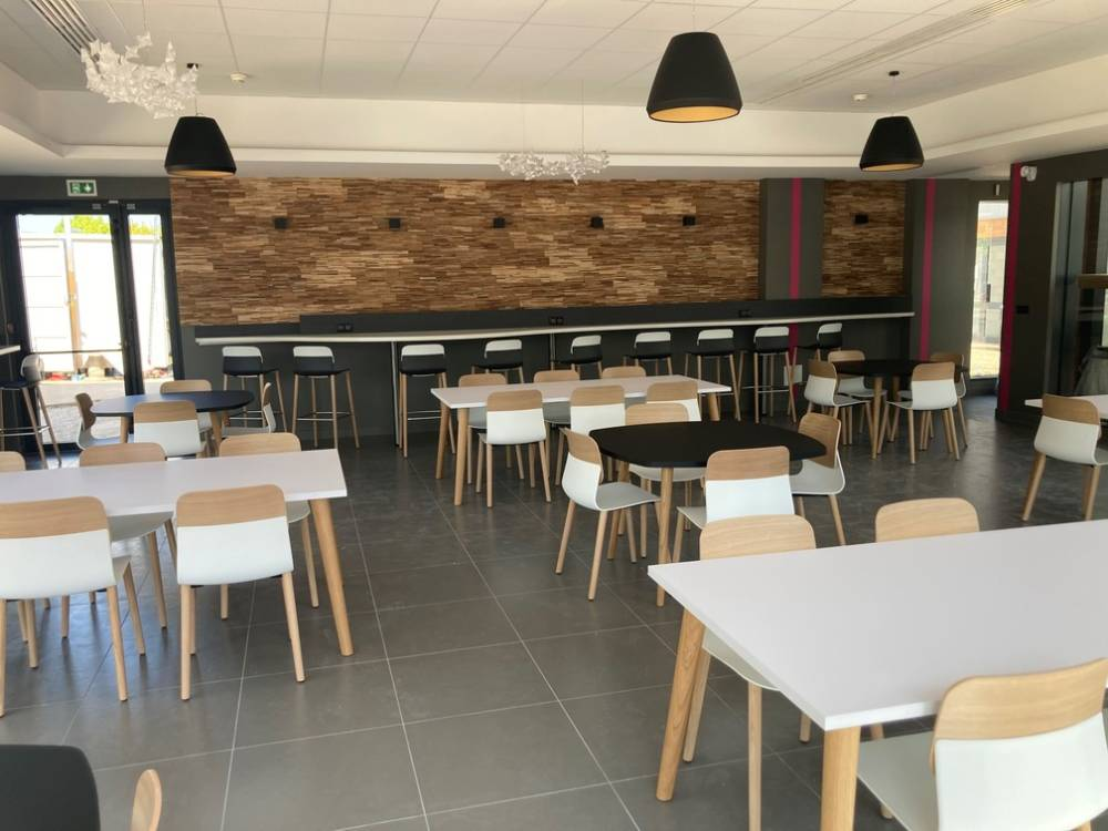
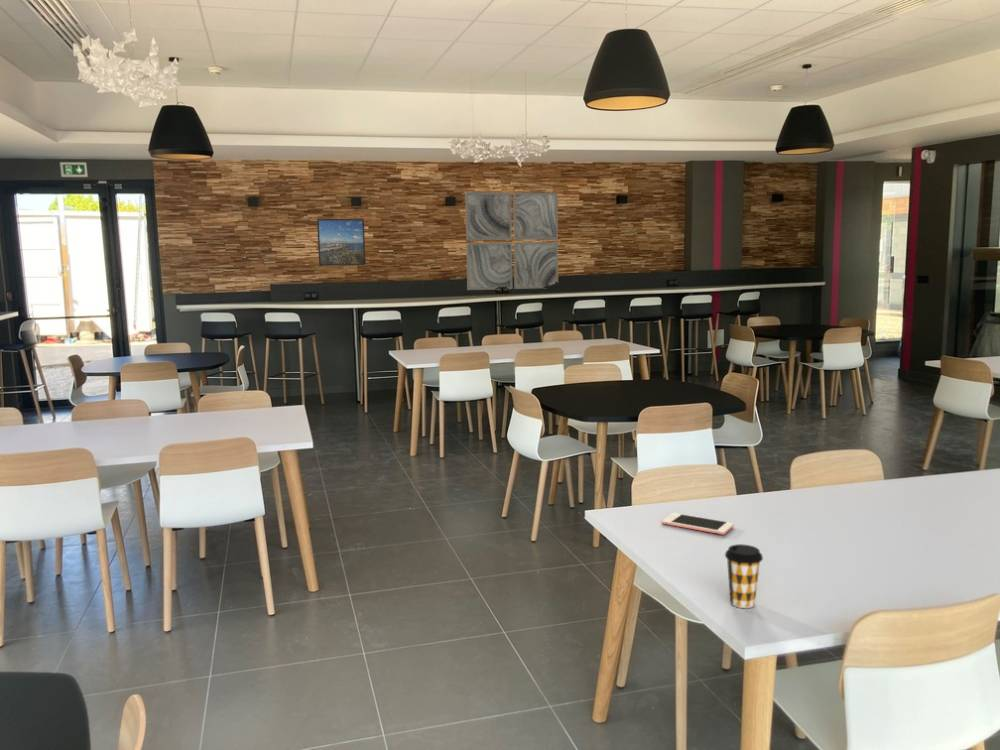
+ coffee cup [724,543,764,609]
+ wall art [464,191,559,291]
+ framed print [316,218,367,267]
+ cell phone [661,512,735,536]
